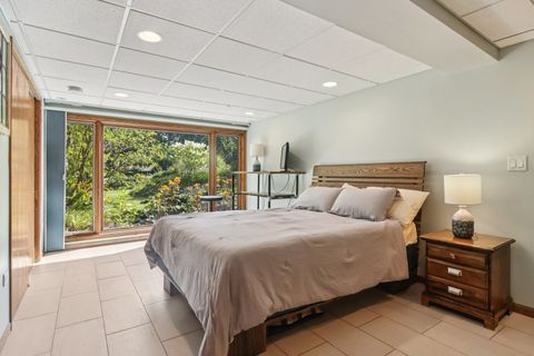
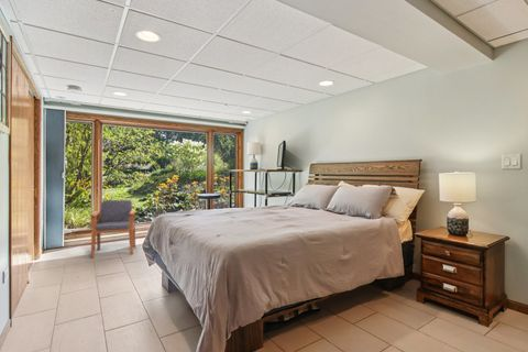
+ armchair [90,199,136,258]
